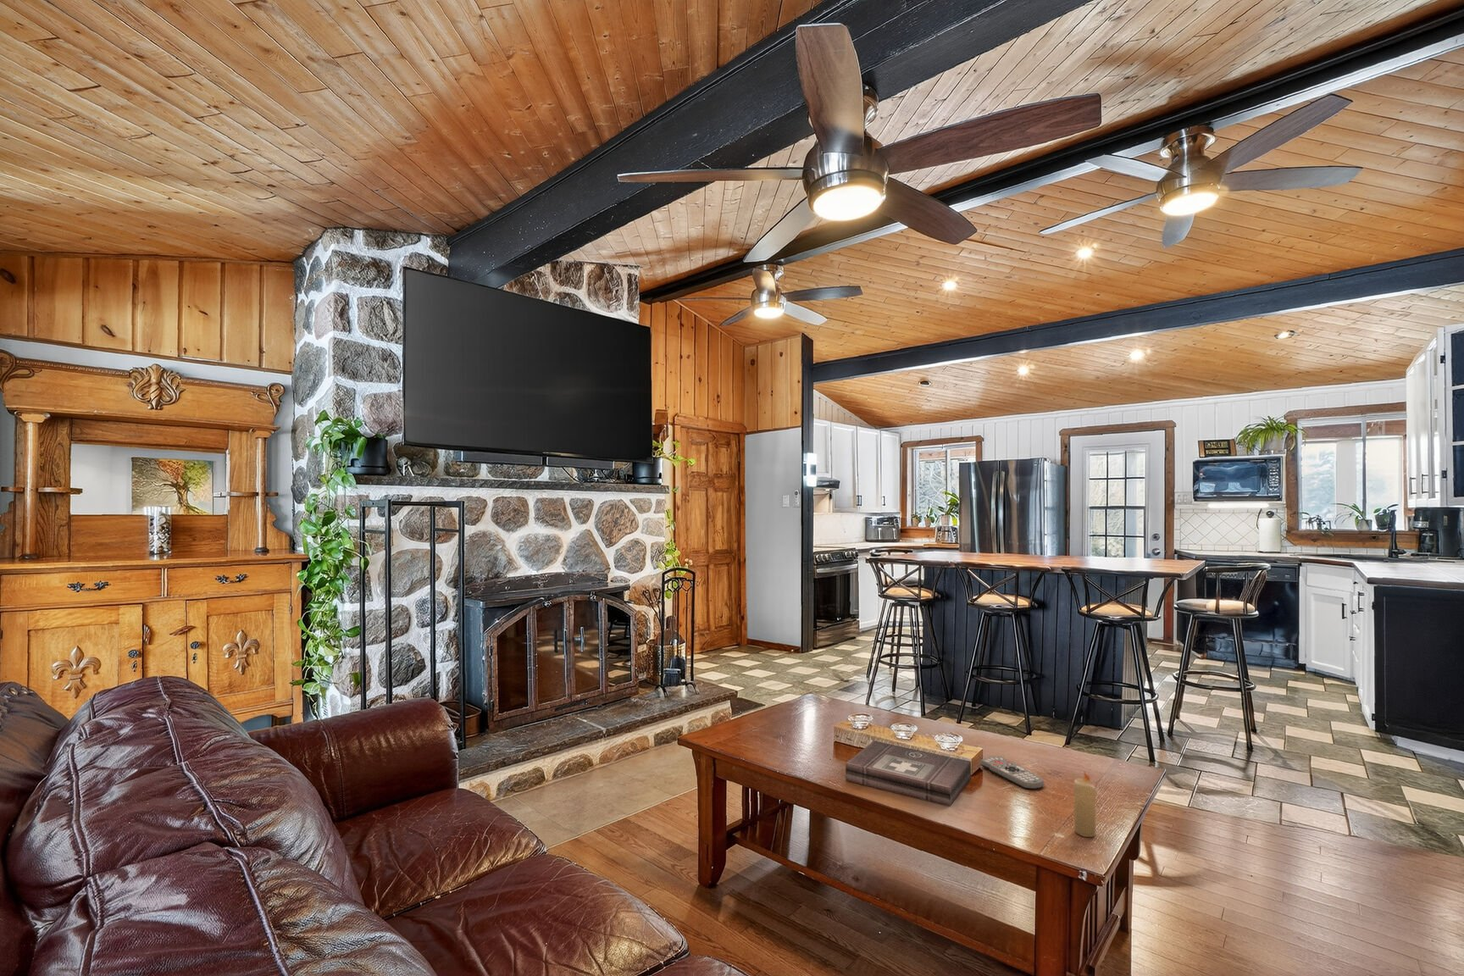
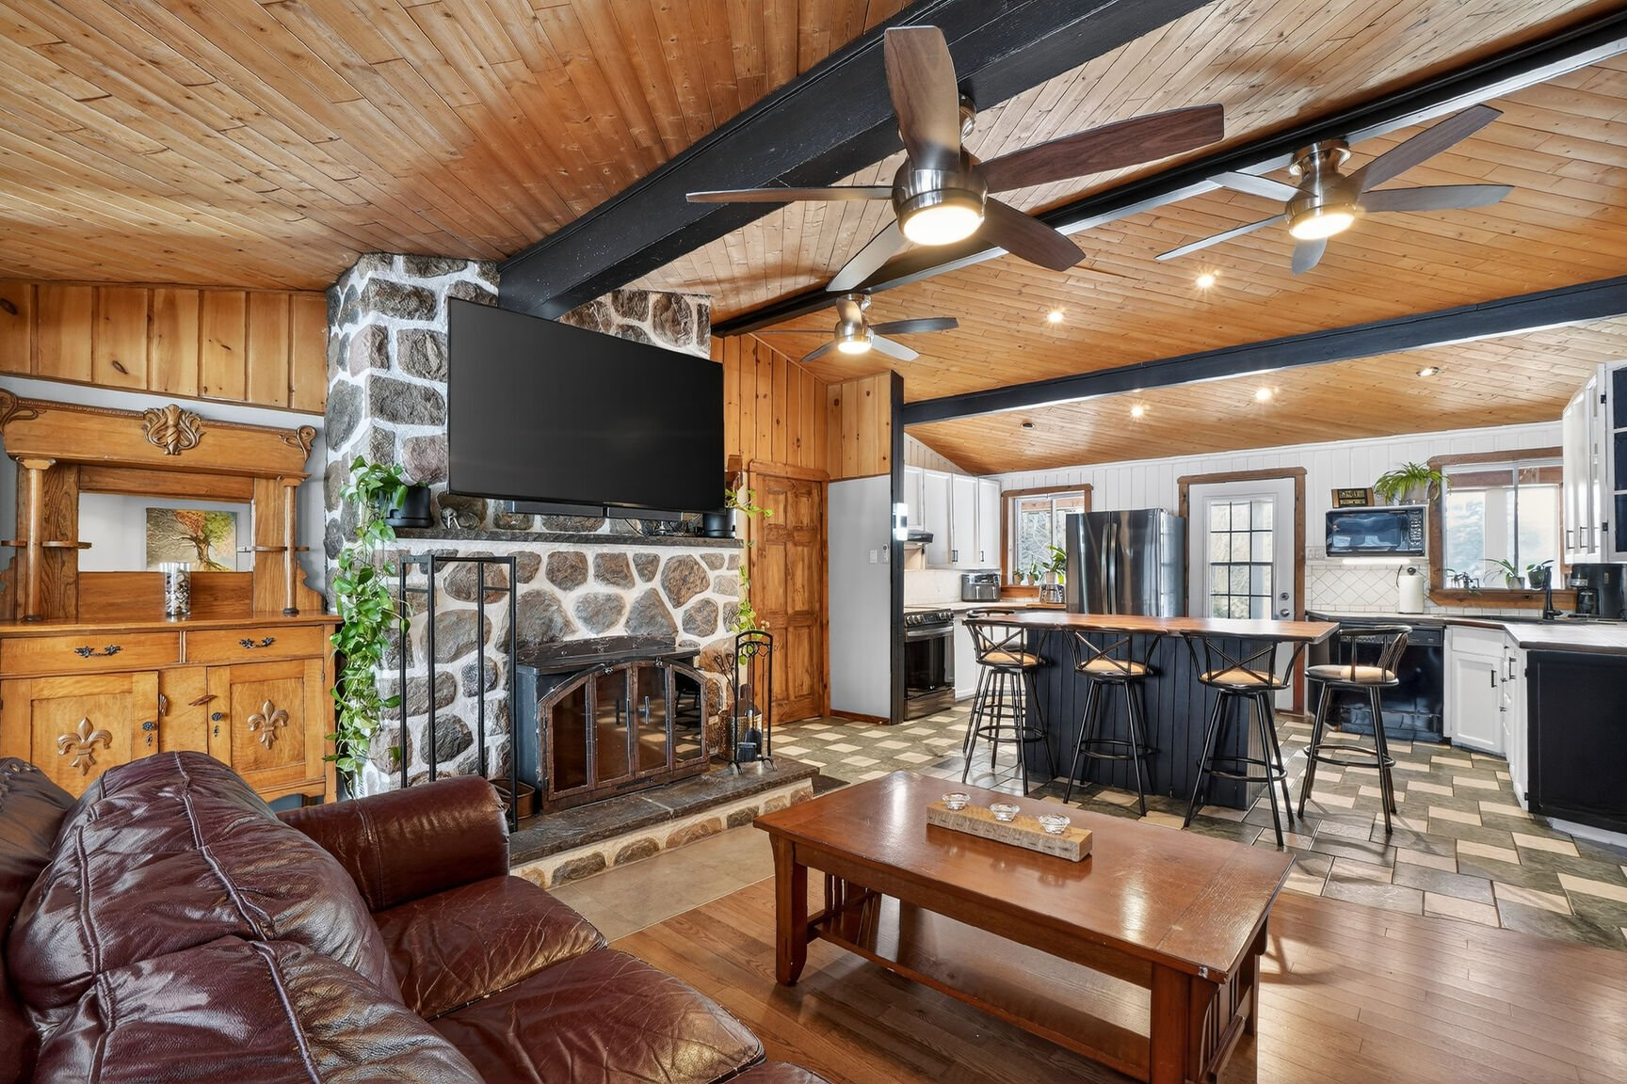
- candle [1073,770,1097,838]
- remote control [979,756,1046,791]
- first aid kit [844,740,972,807]
